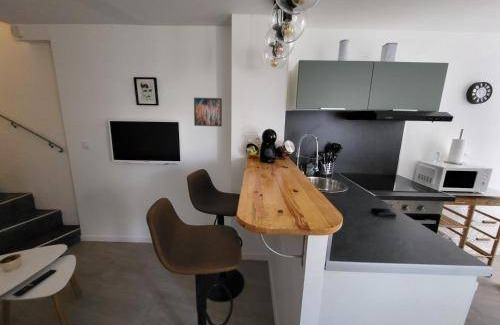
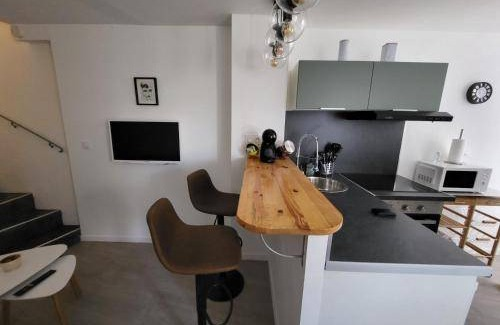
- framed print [193,96,223,127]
